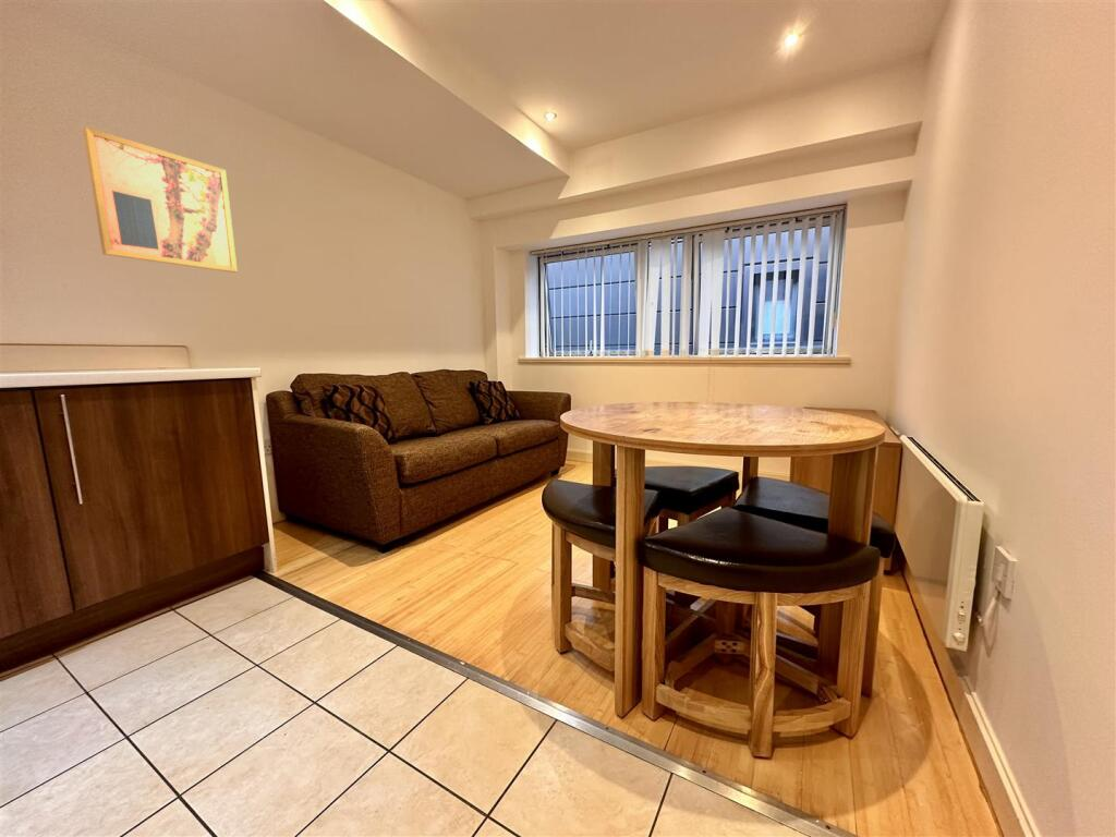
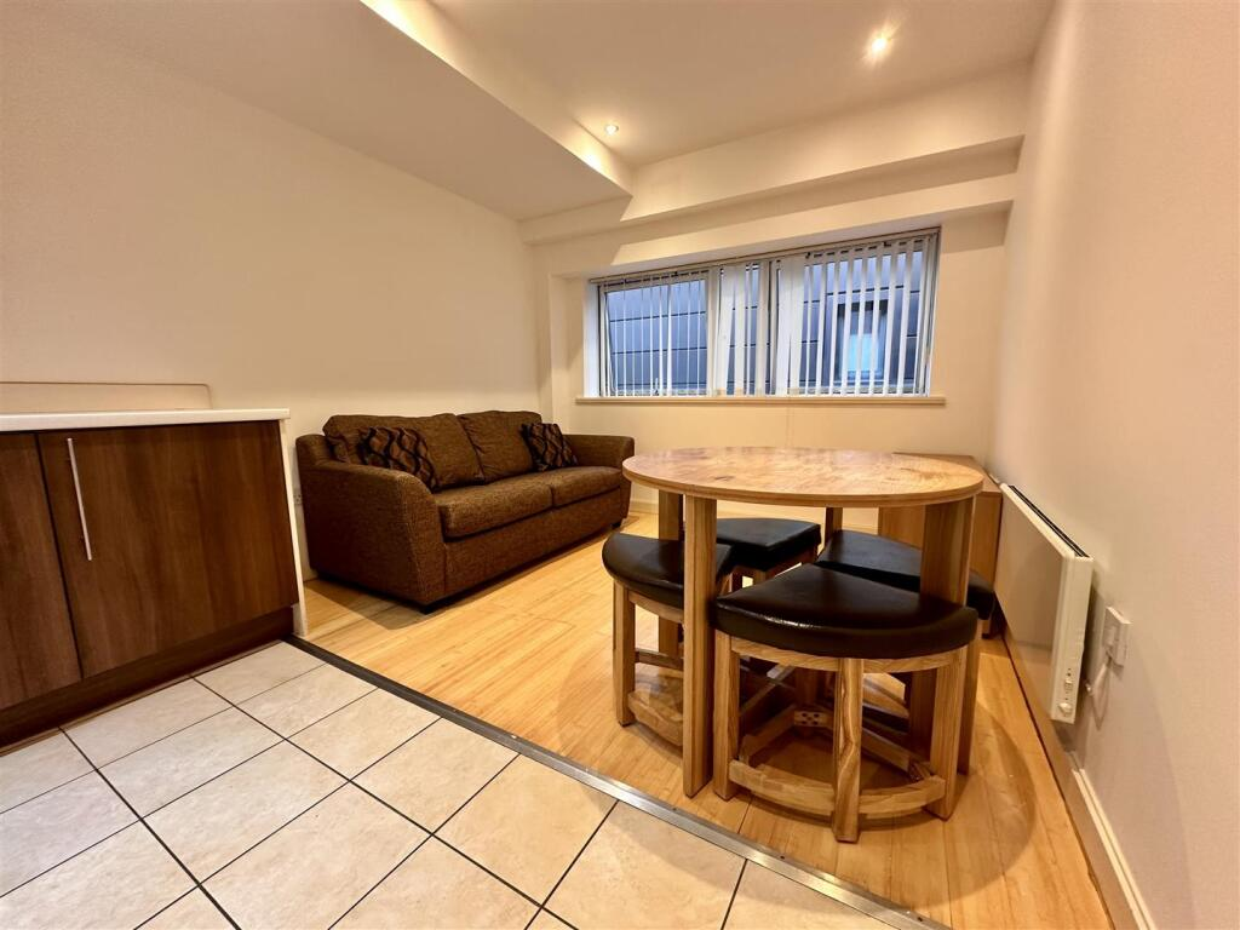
- wall art [82,126,239,274]
